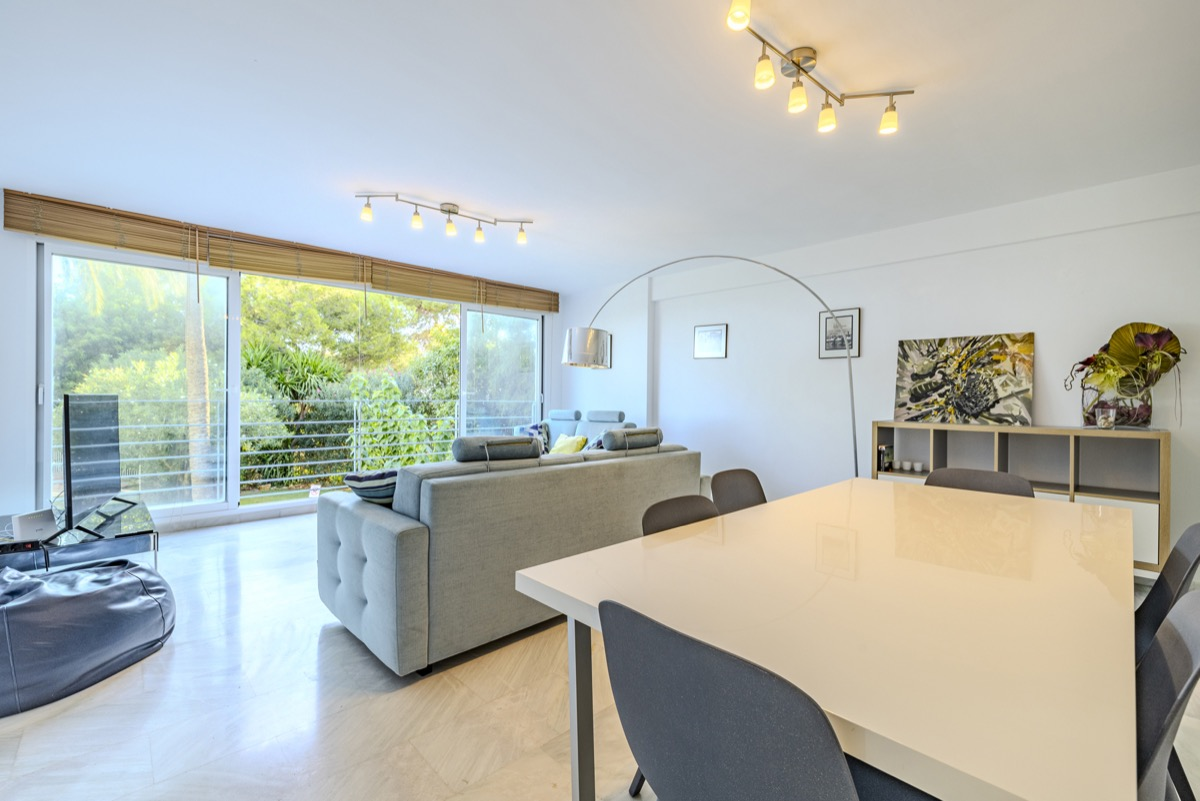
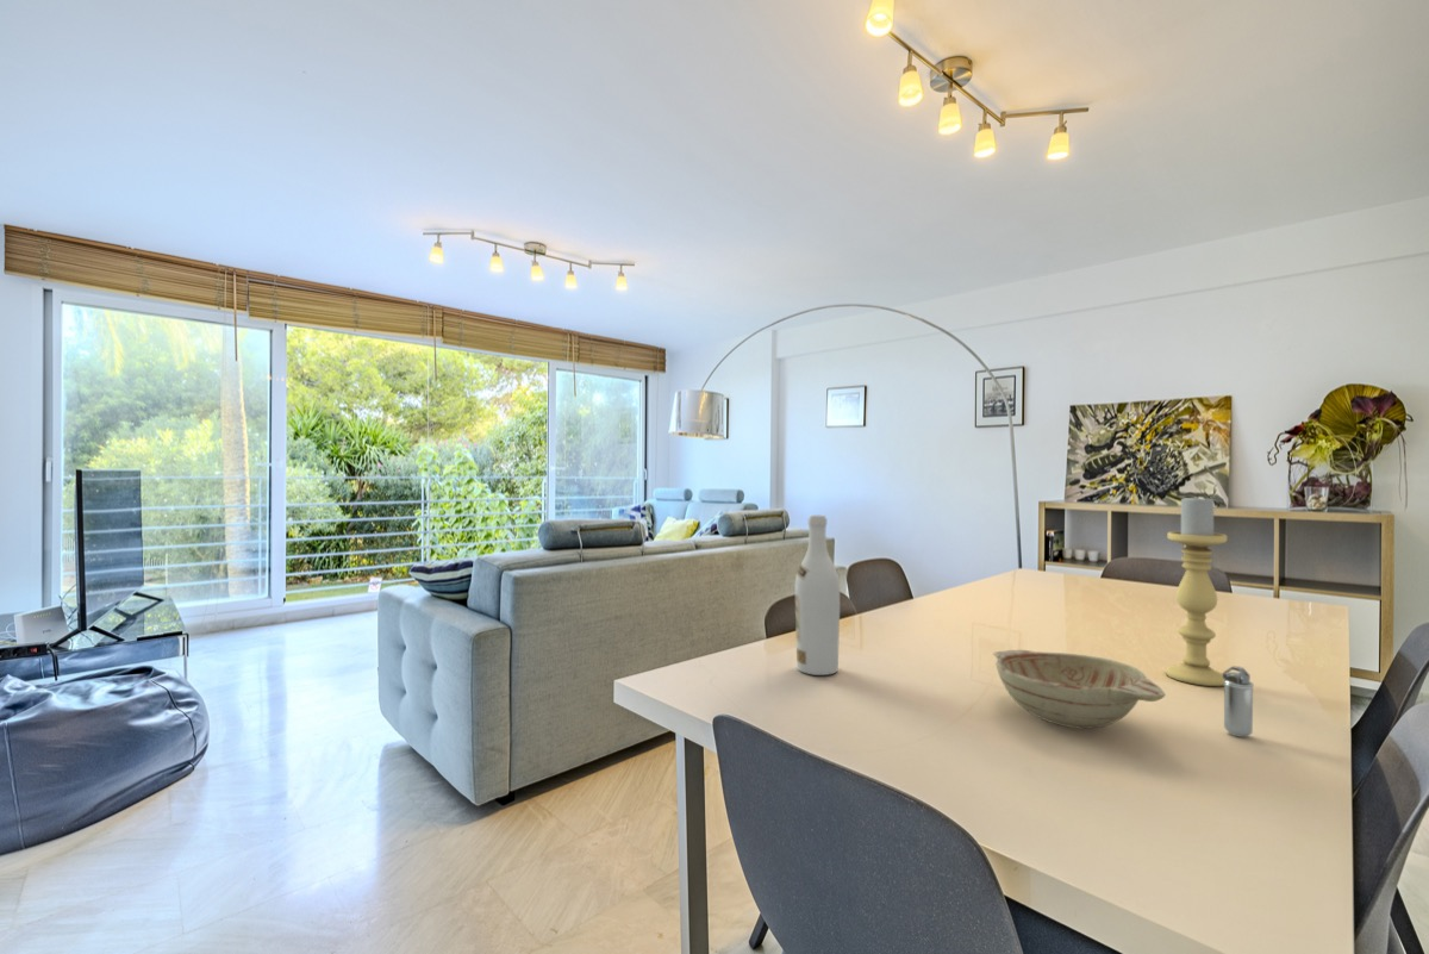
+ decorative bowl [992,649,1167,730]
+ candle holder [1165,493,1228,687]
+ wine bottle [794,515,841,676]
+ shaker [1222,665,1255,738]
